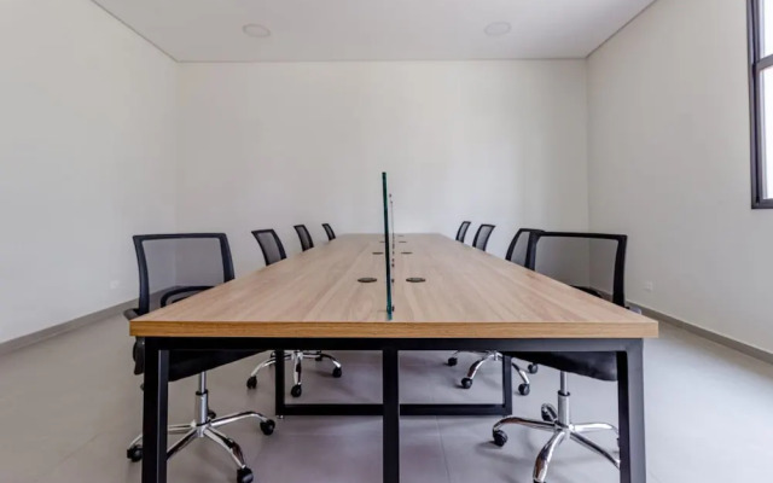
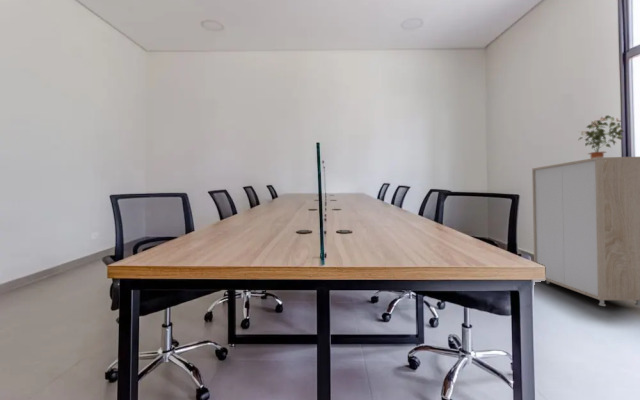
+ potted plant [578,114,625,159]
+ storage cabinet [531,156,640,307]
